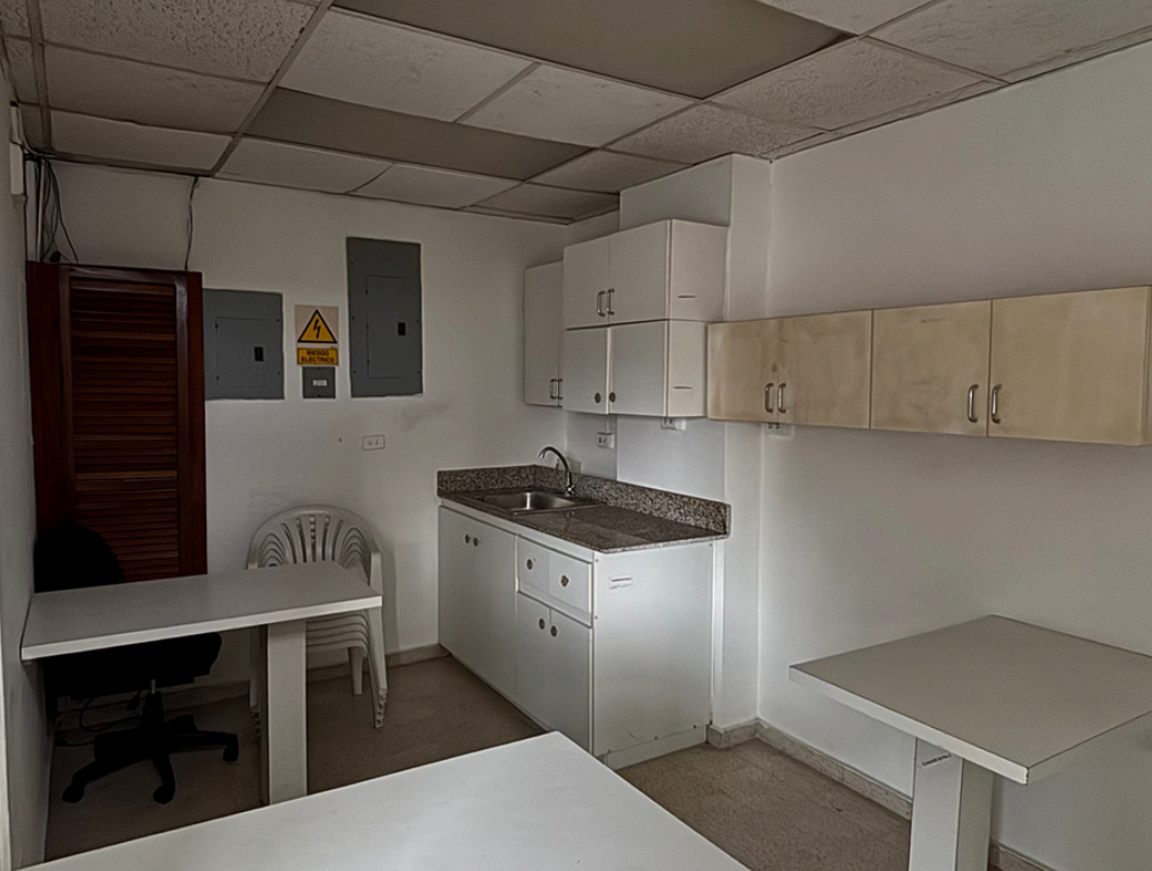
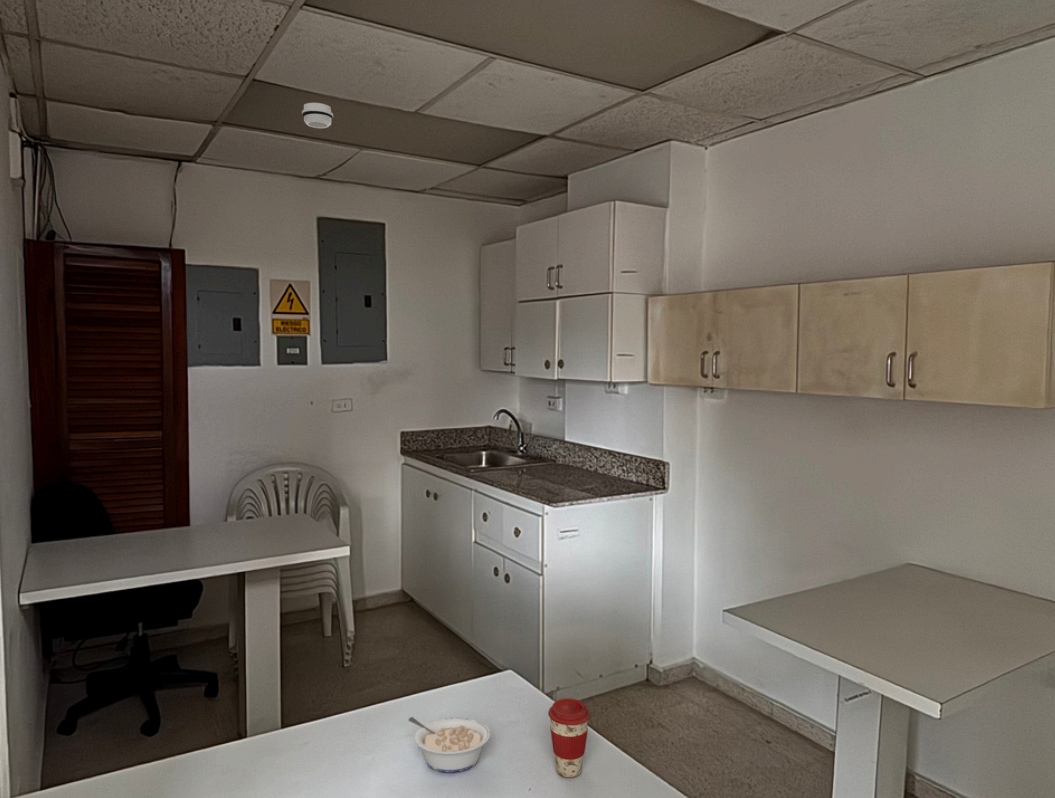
+ smoke detector [301,102,334,129]
+ coffee cup [547,697,591,778]
+ legume [407,716,491,774]
